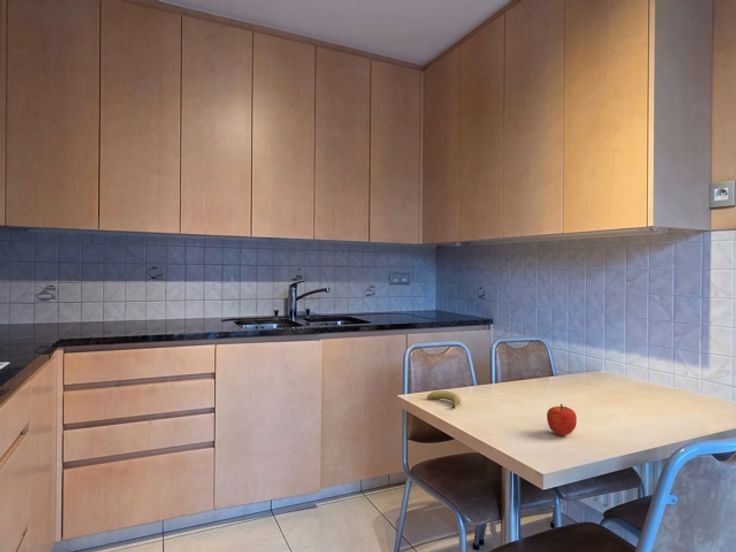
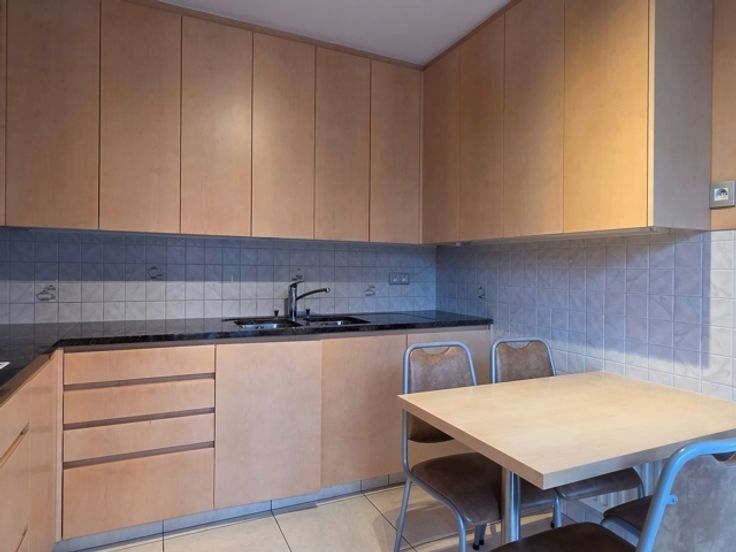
- fruit [546,403,578,437]
- fruit [426,390,462,409]
